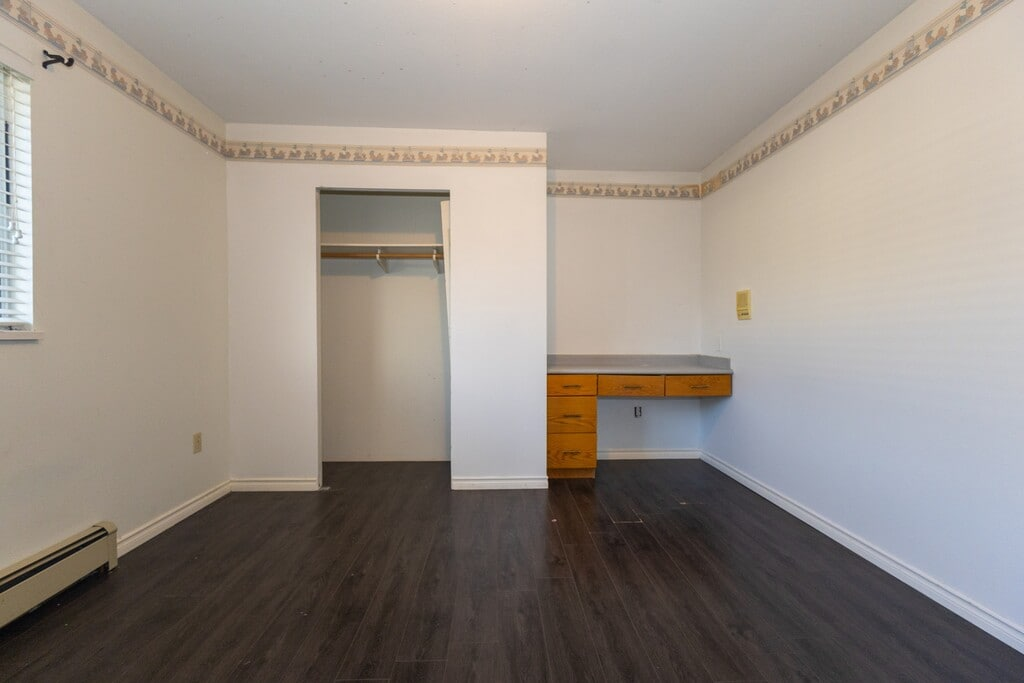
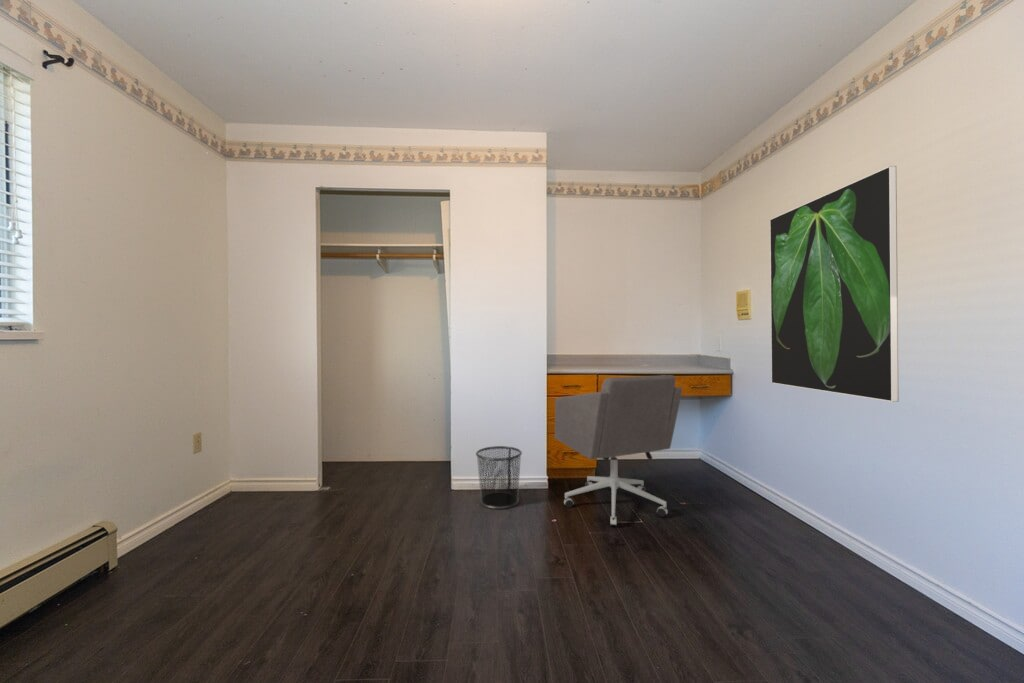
+ office chair [554,374,683,527]
+ waste bin [475,445,523,510]
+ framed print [769,165,900,403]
